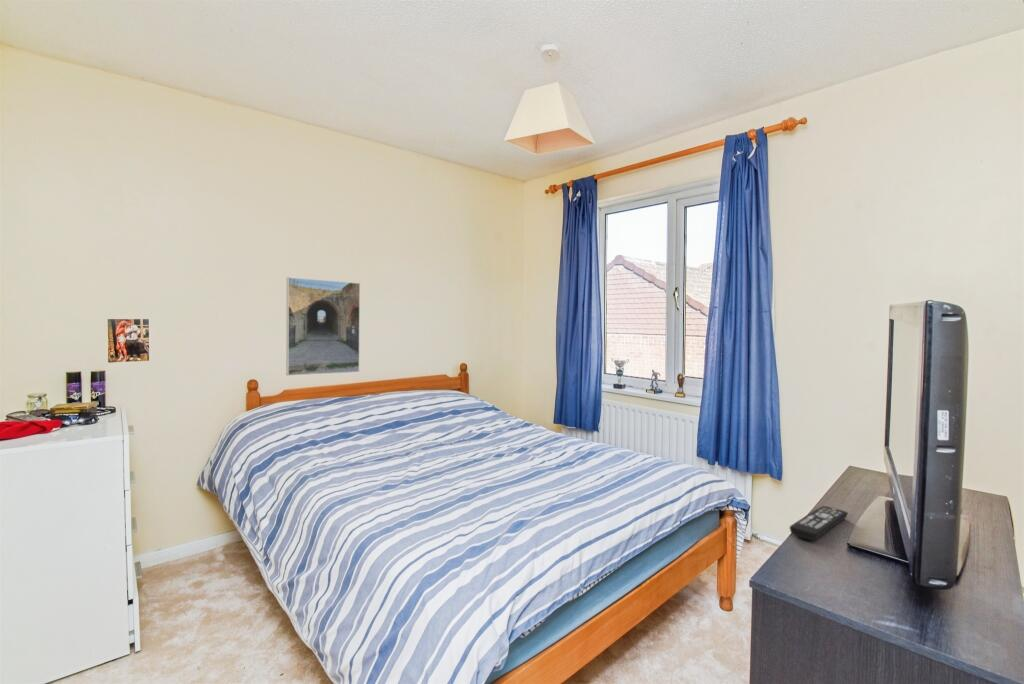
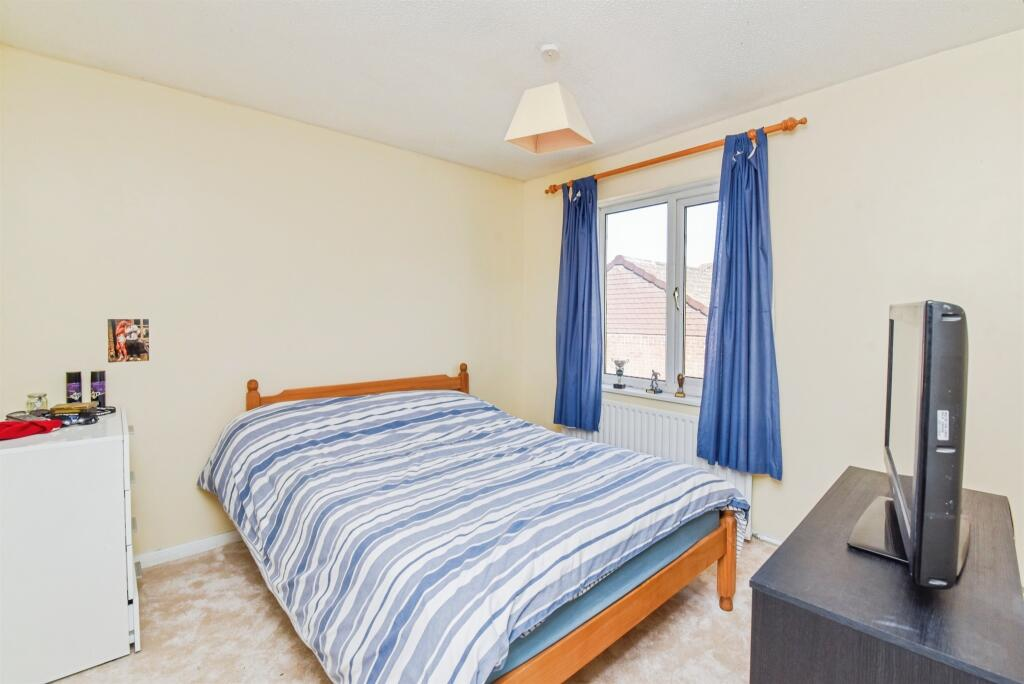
- remote control [789,505,849,541]
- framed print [285,276,361,377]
